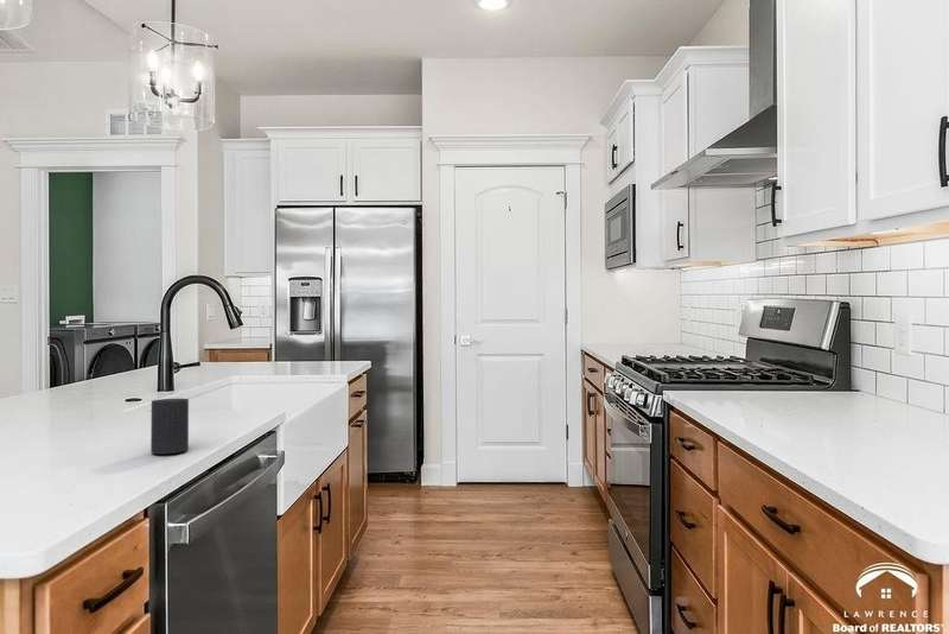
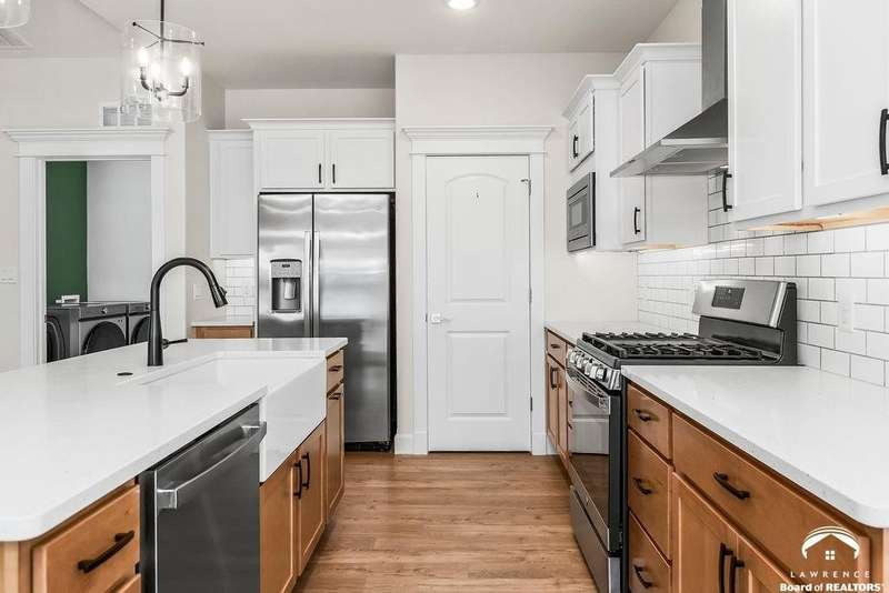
- cup [149,398,190,455]
